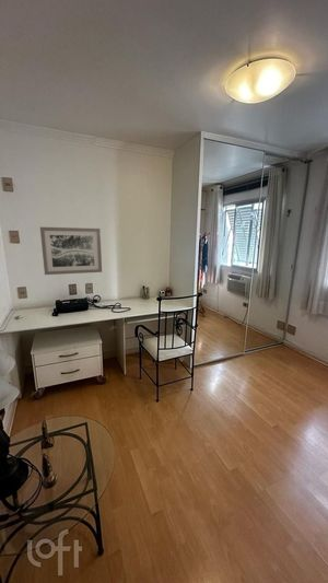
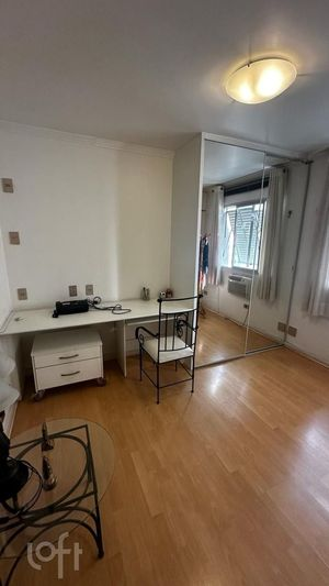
- wall art [39,226,103,276]
